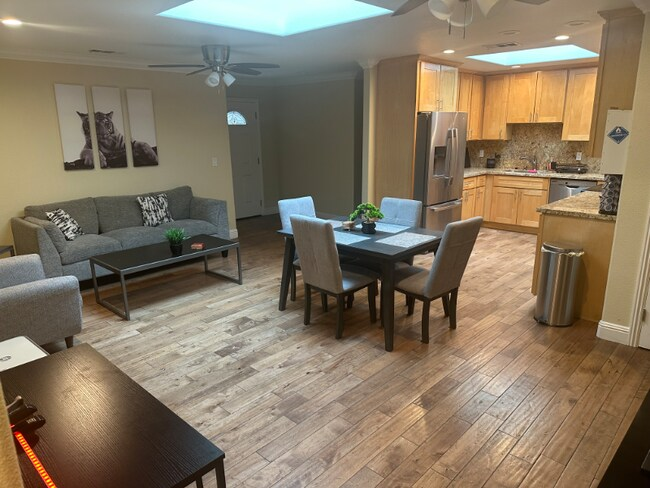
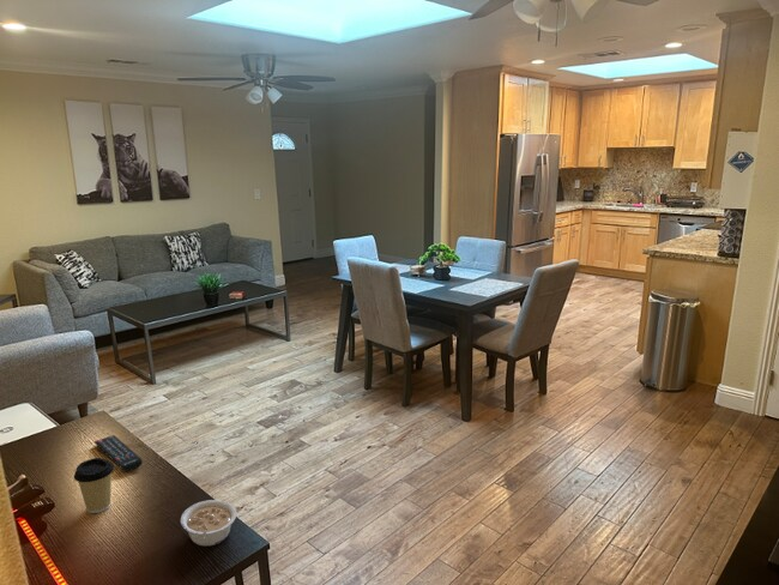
+ remote control [93,434,144,472]
+ legume [180,499,237,547]
+ coffee cup [73,457,115,514]
